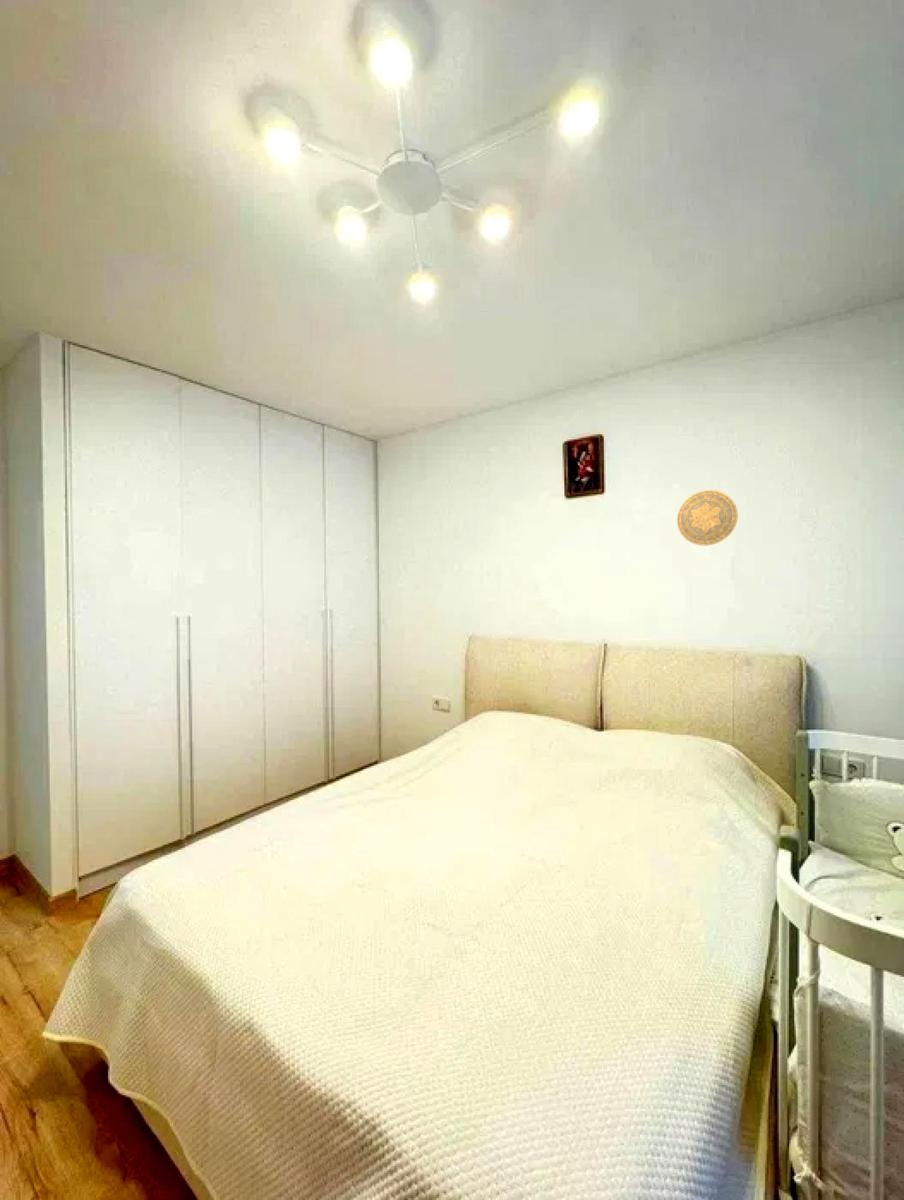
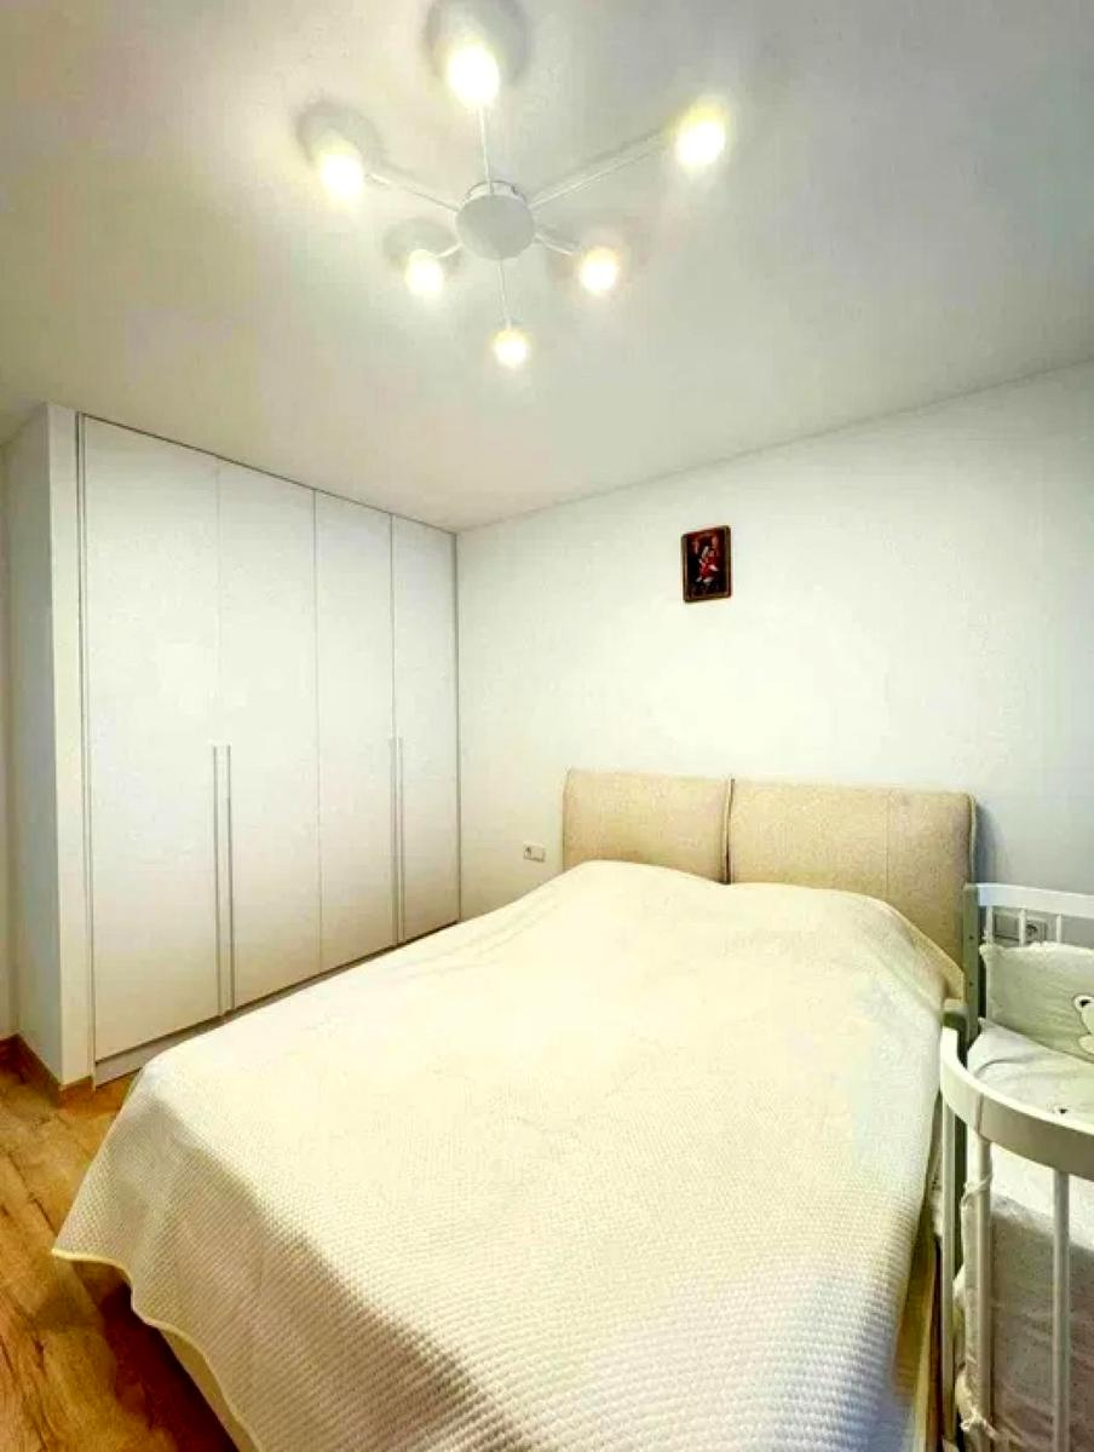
- decorative plate [676,489,739,546]
